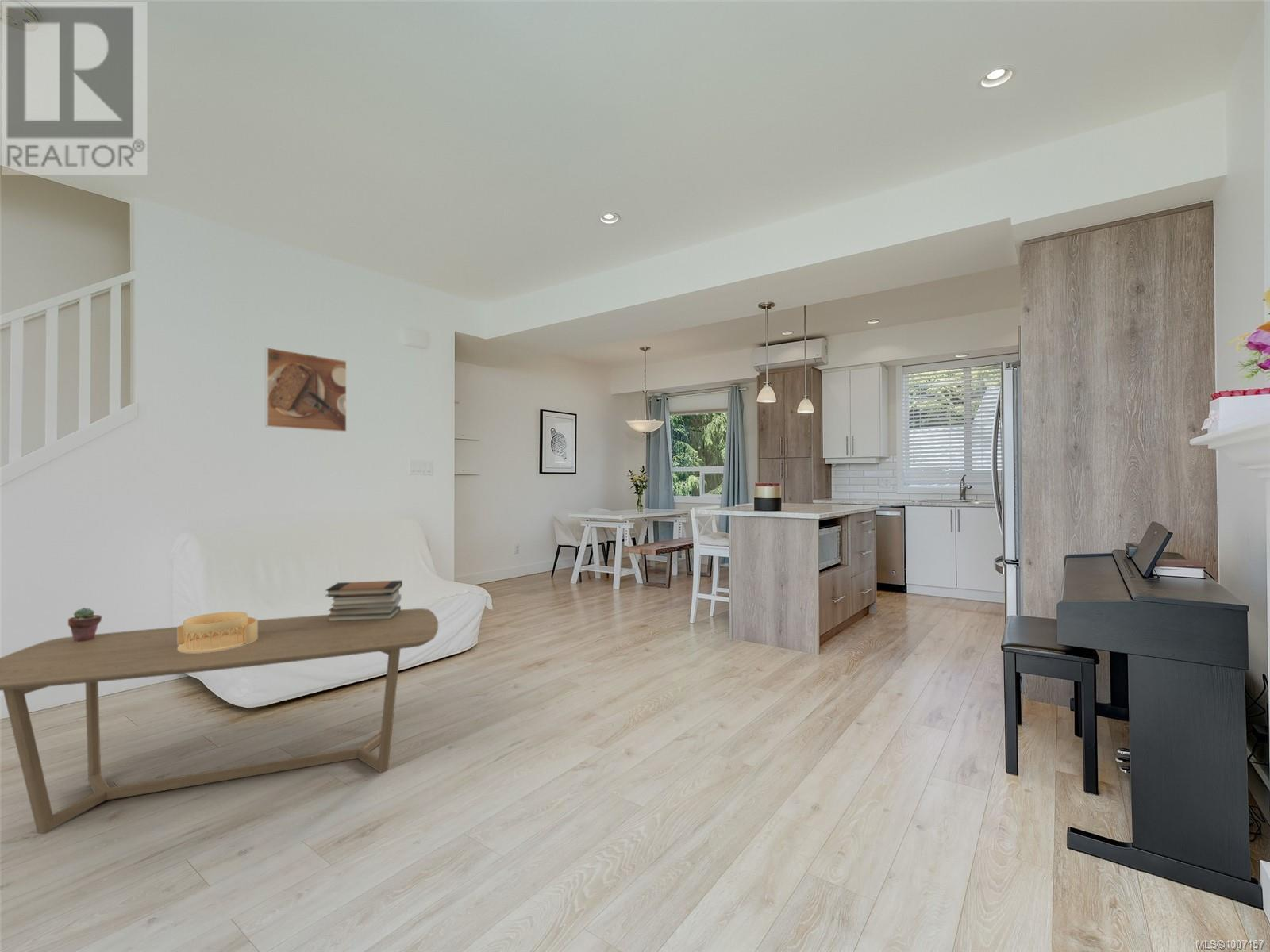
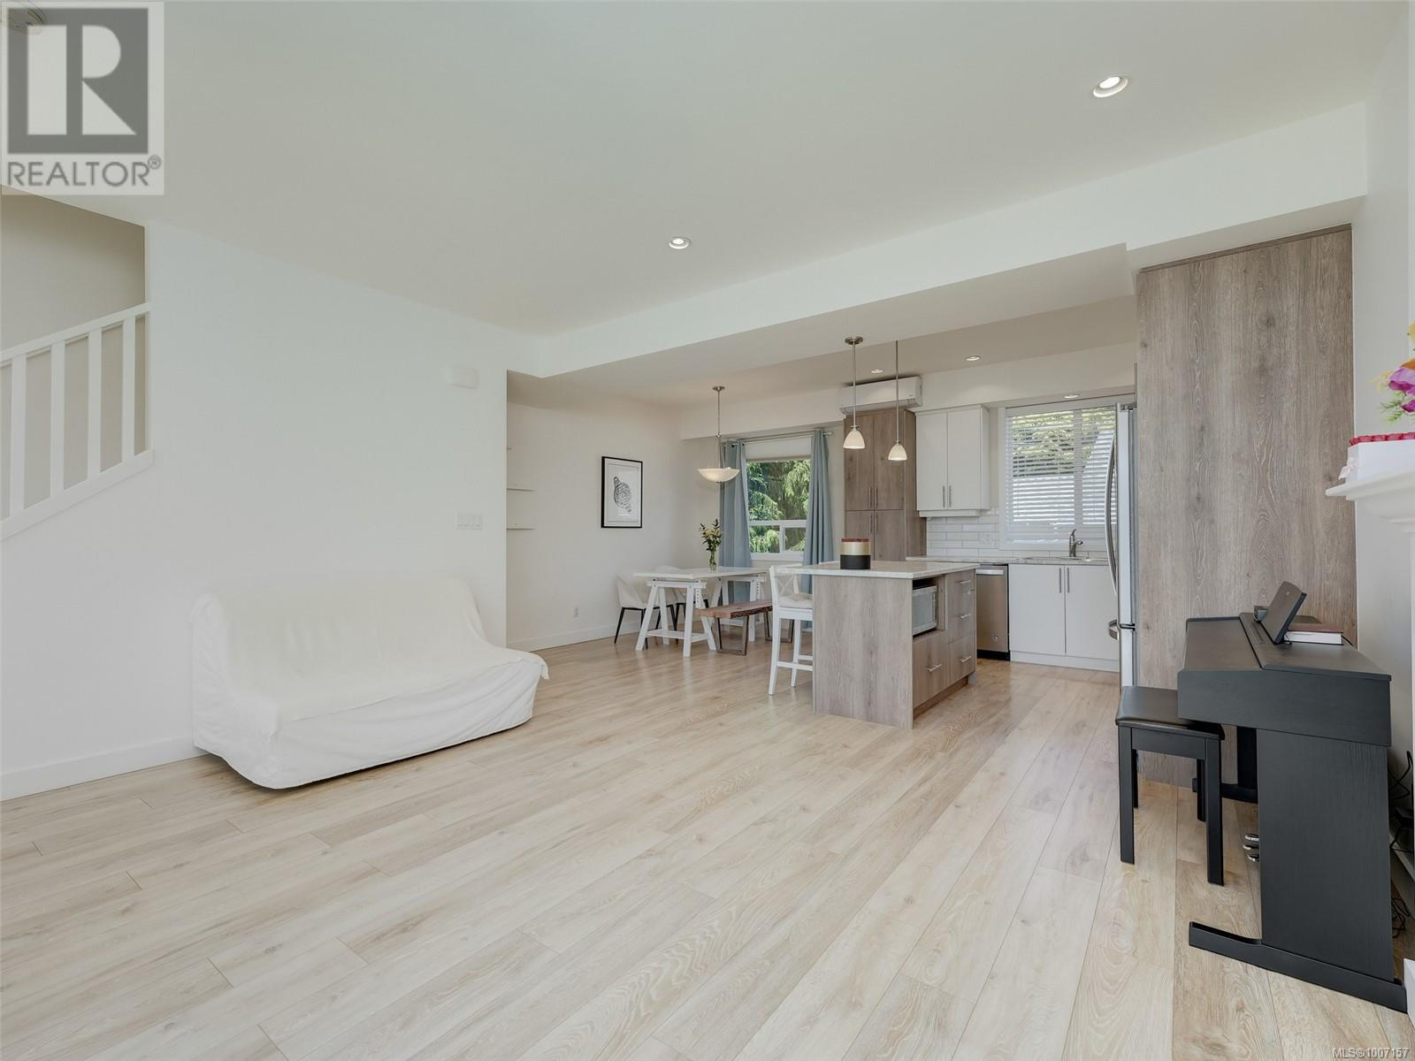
- architectural model [177,611,258,653]
- potted succulent [67,607,102,642]
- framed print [264,347,348,432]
- coffee table [0,608,439,834]
- book stack [325,580,403,621]
